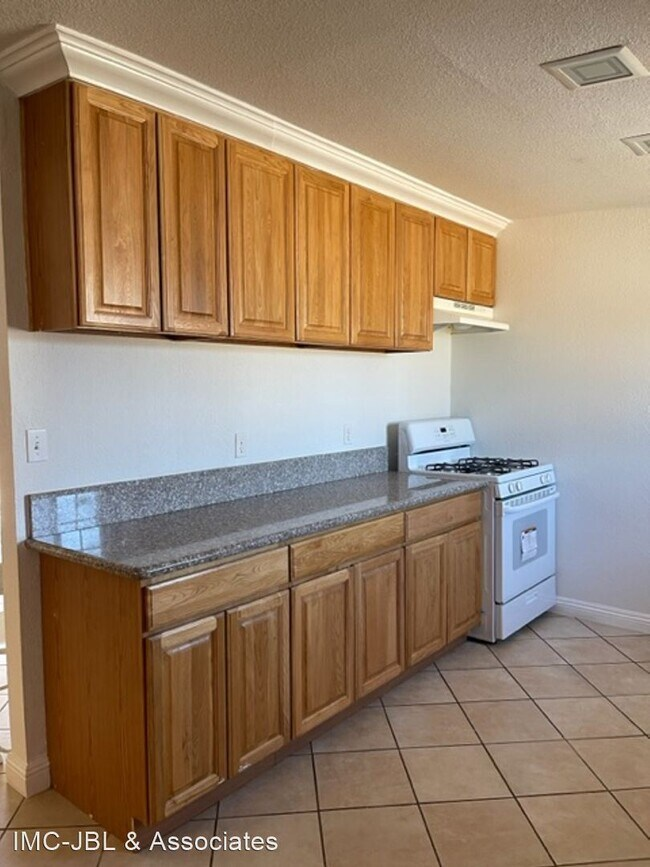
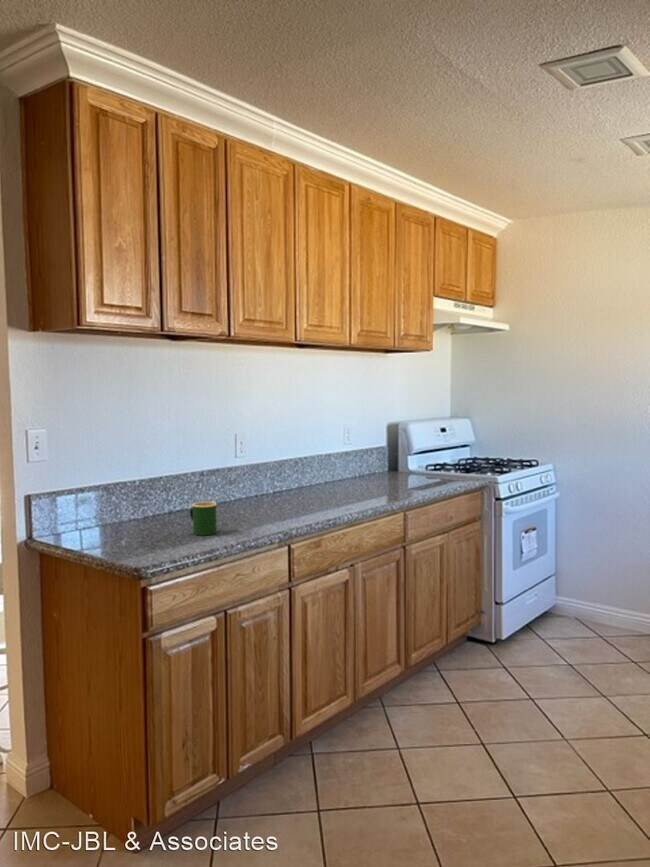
+ mug [189,501,218,536]
